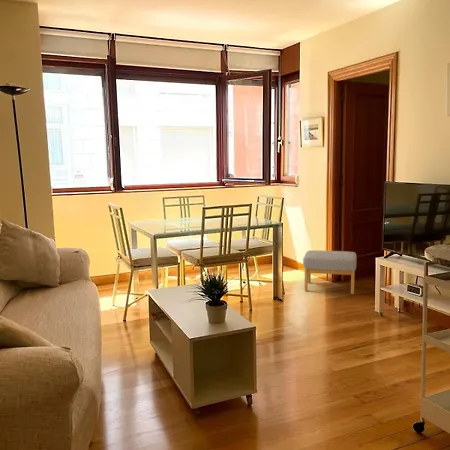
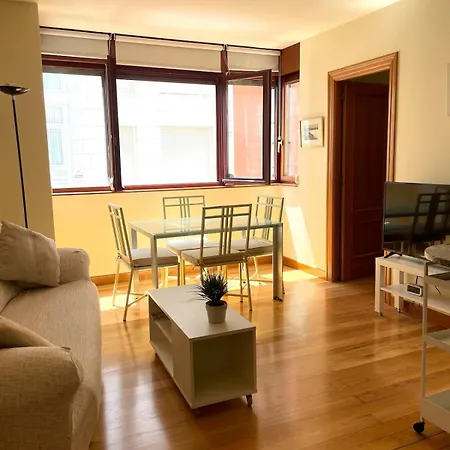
- footstool [302,249,358,295]
